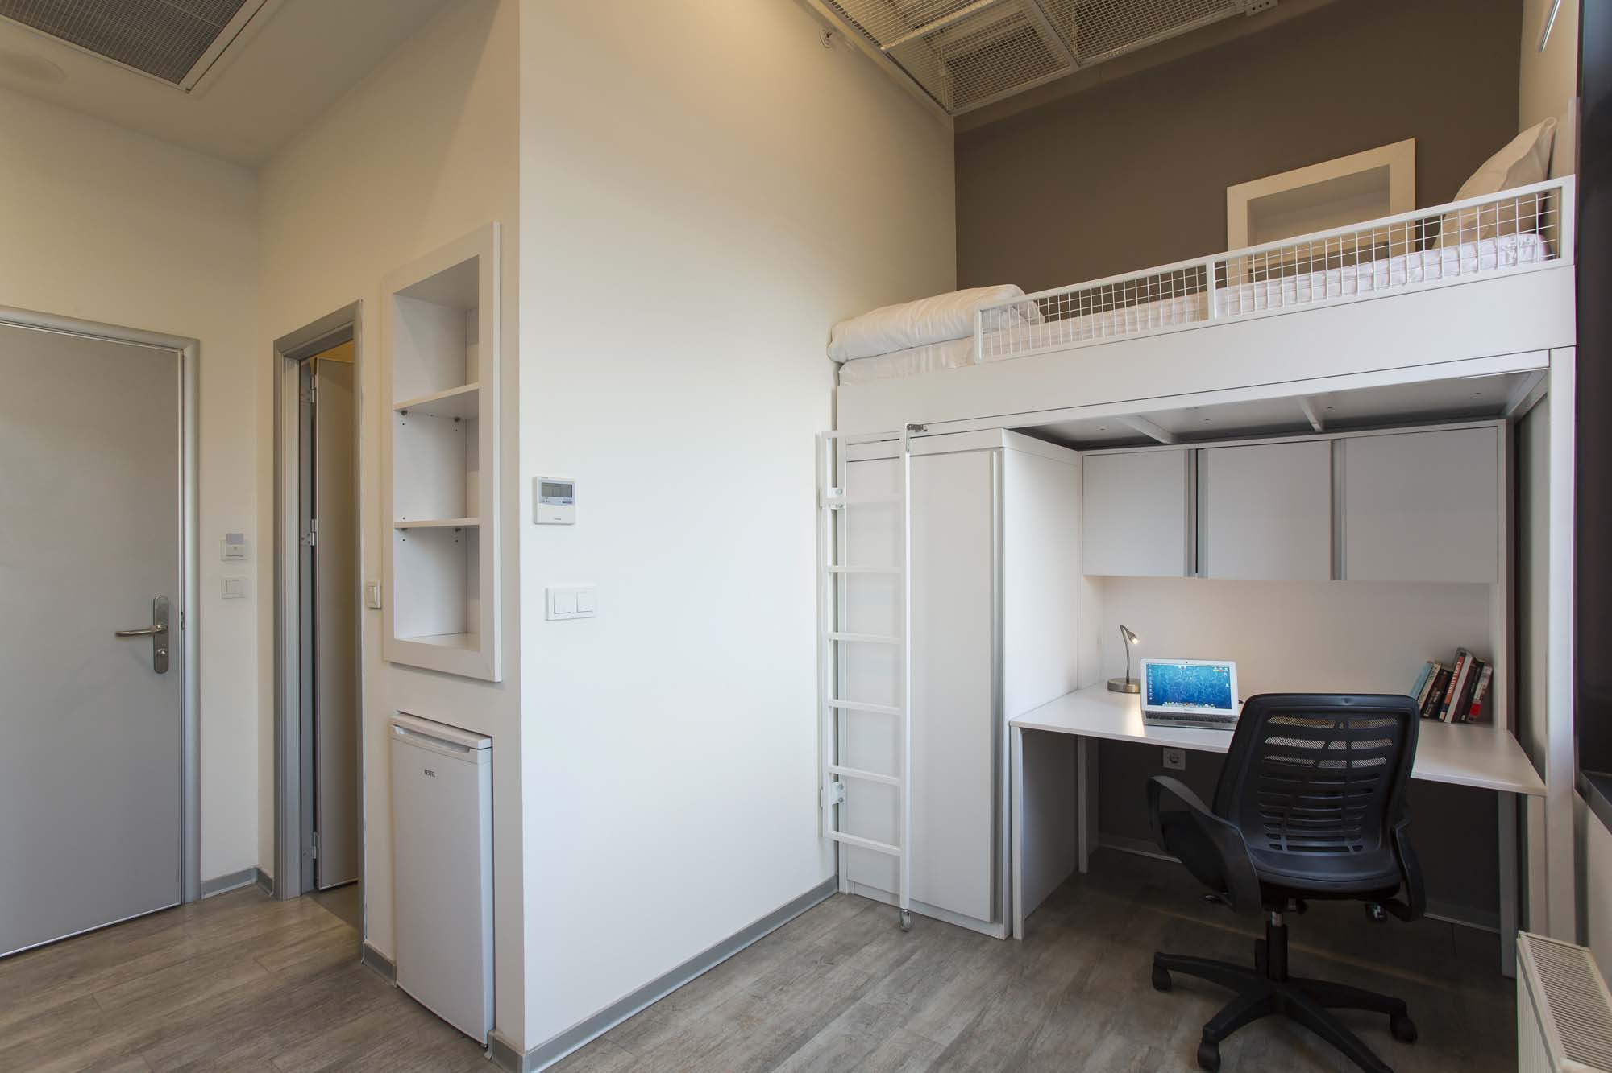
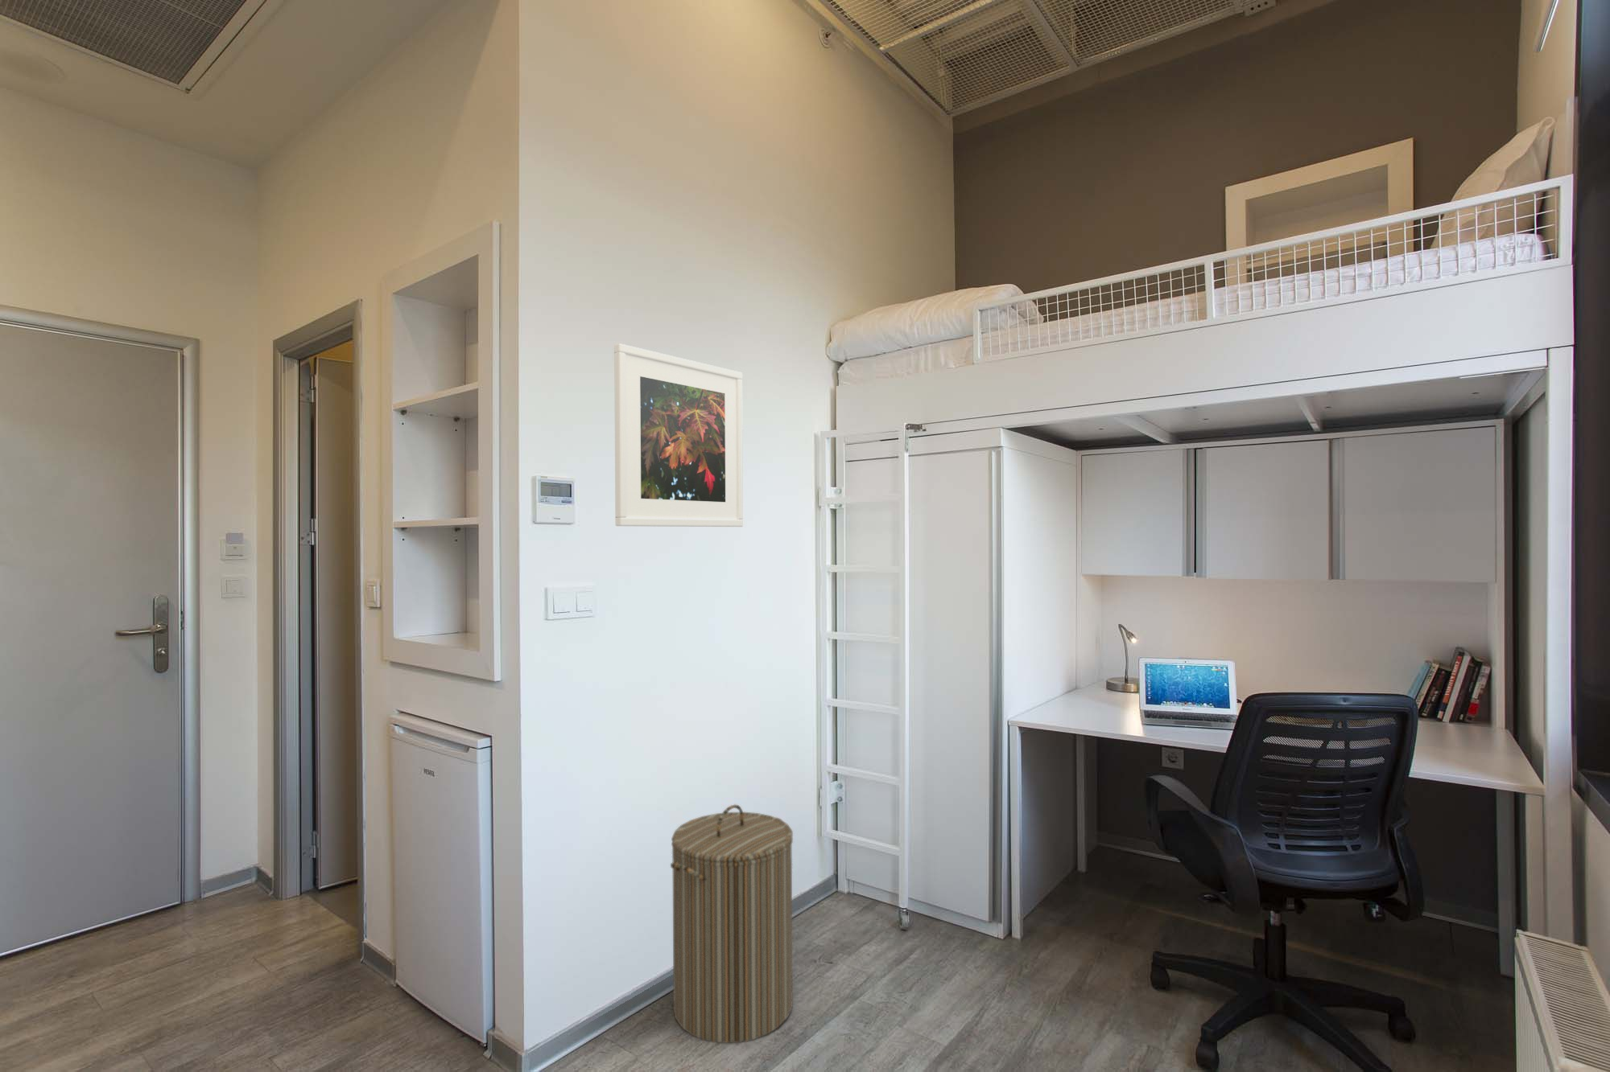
+ laundry hamper [670,803,794,1043]
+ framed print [613,342,743,528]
